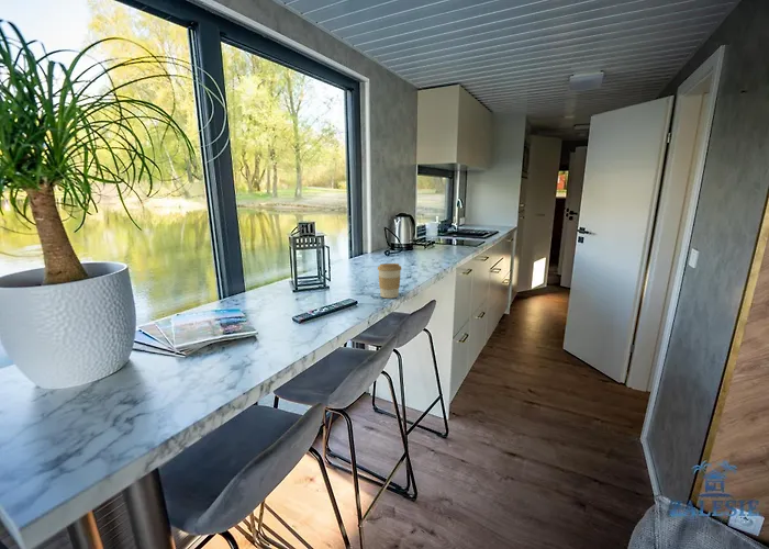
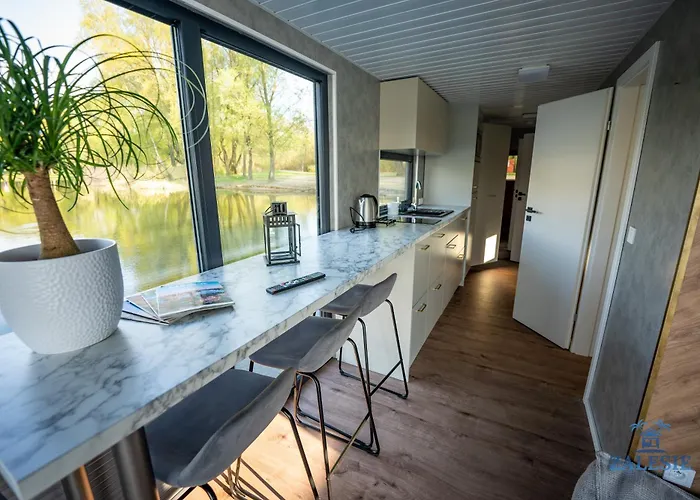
- coffee cup [377,262,402,299]
